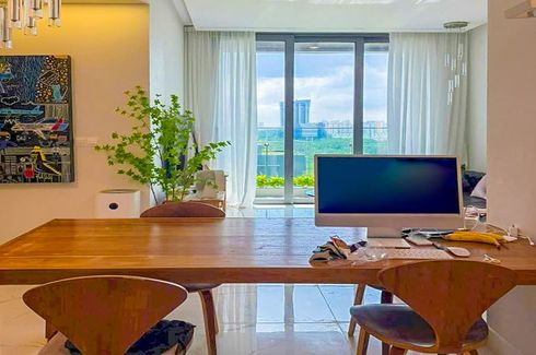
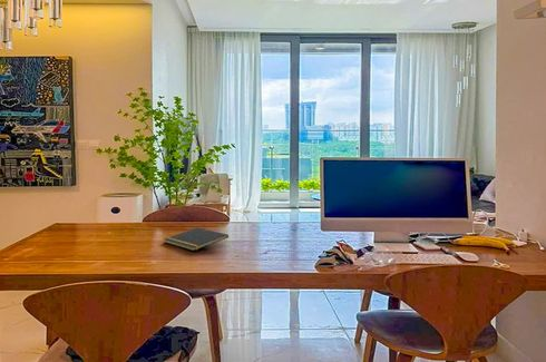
+ notepad [163,226,230,252]
